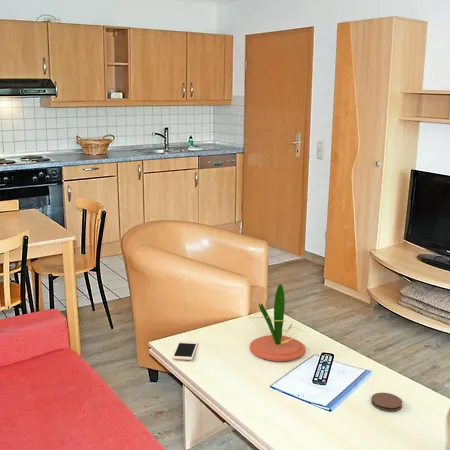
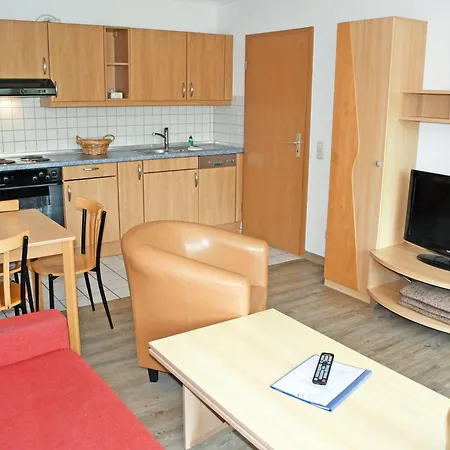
- coaster [370,392,403,412]
- plant [248,283,306,362]
- cell phone [171,340,199,361]
